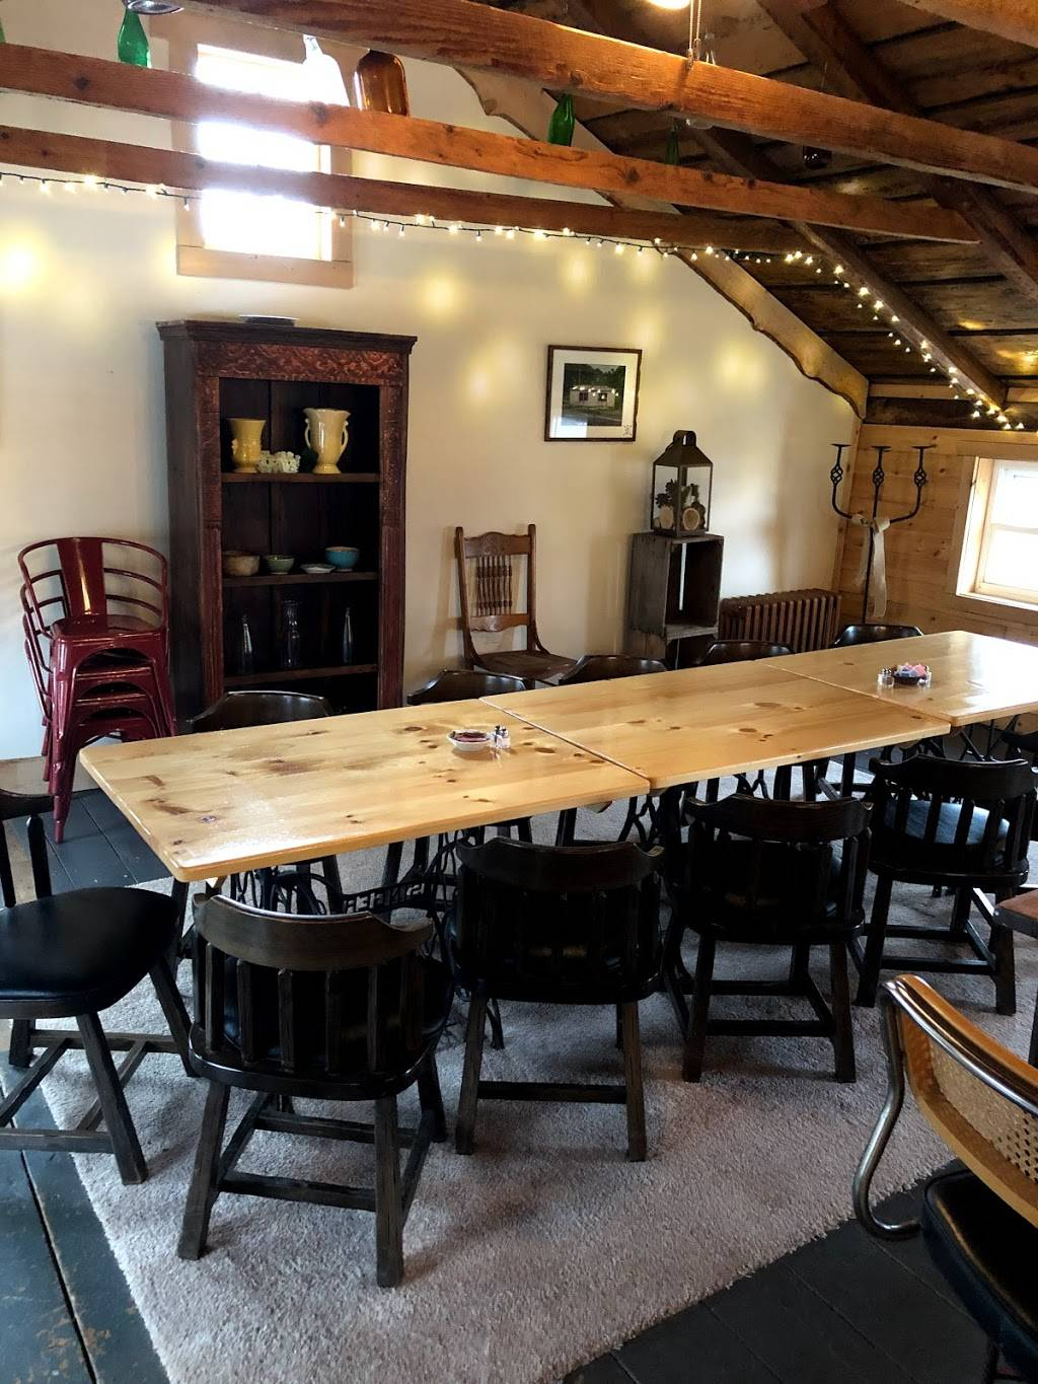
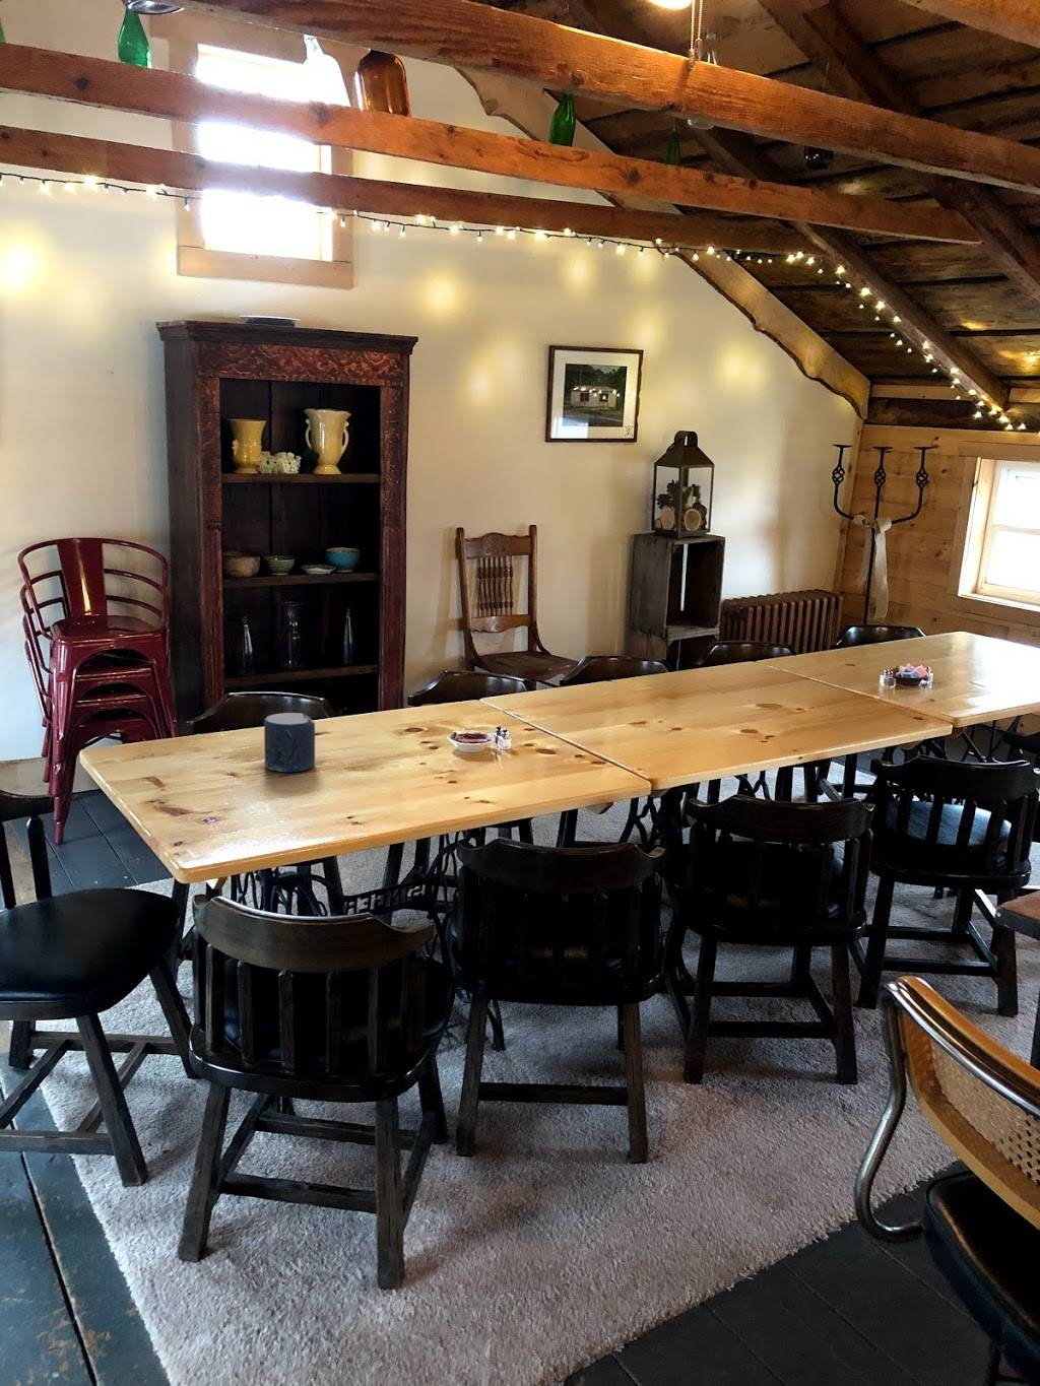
+ candle [263,712,316,772]
